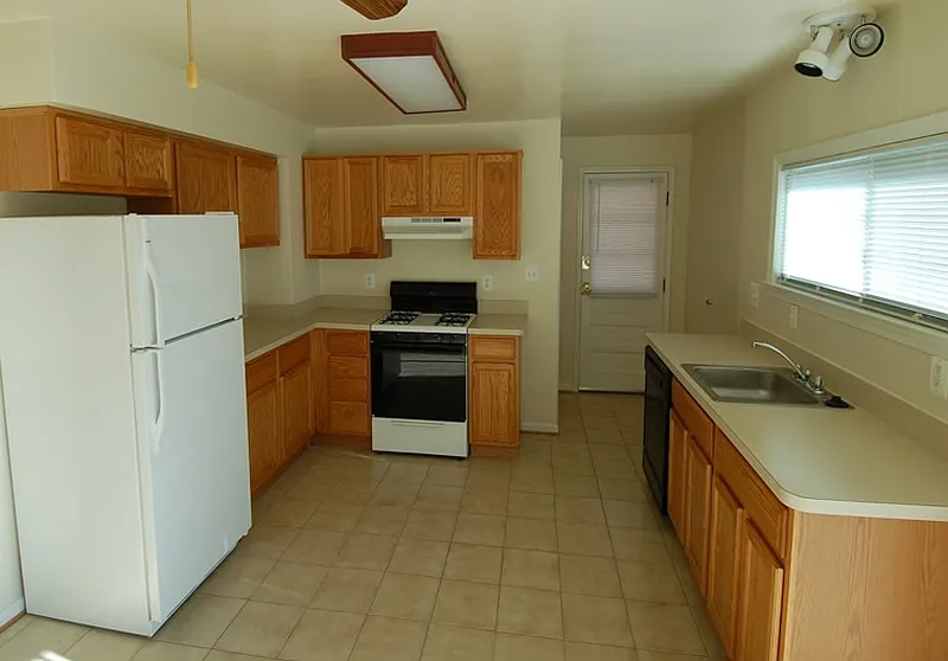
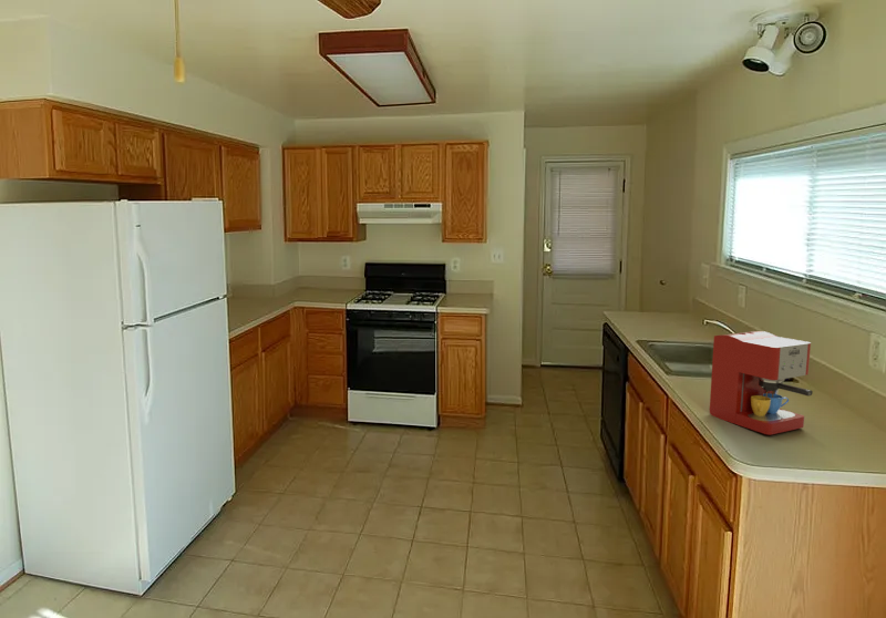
+ coffee maker [709,330,814,436]
